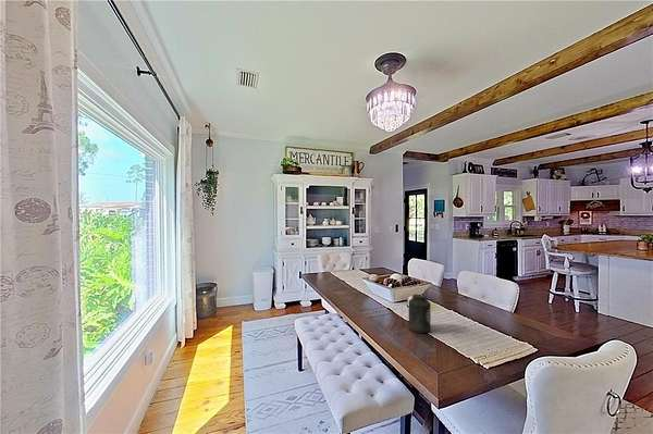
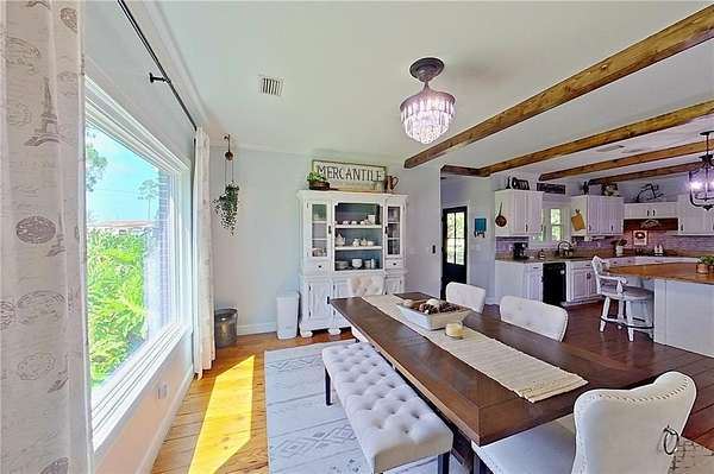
- canister [407,293,432,334]
